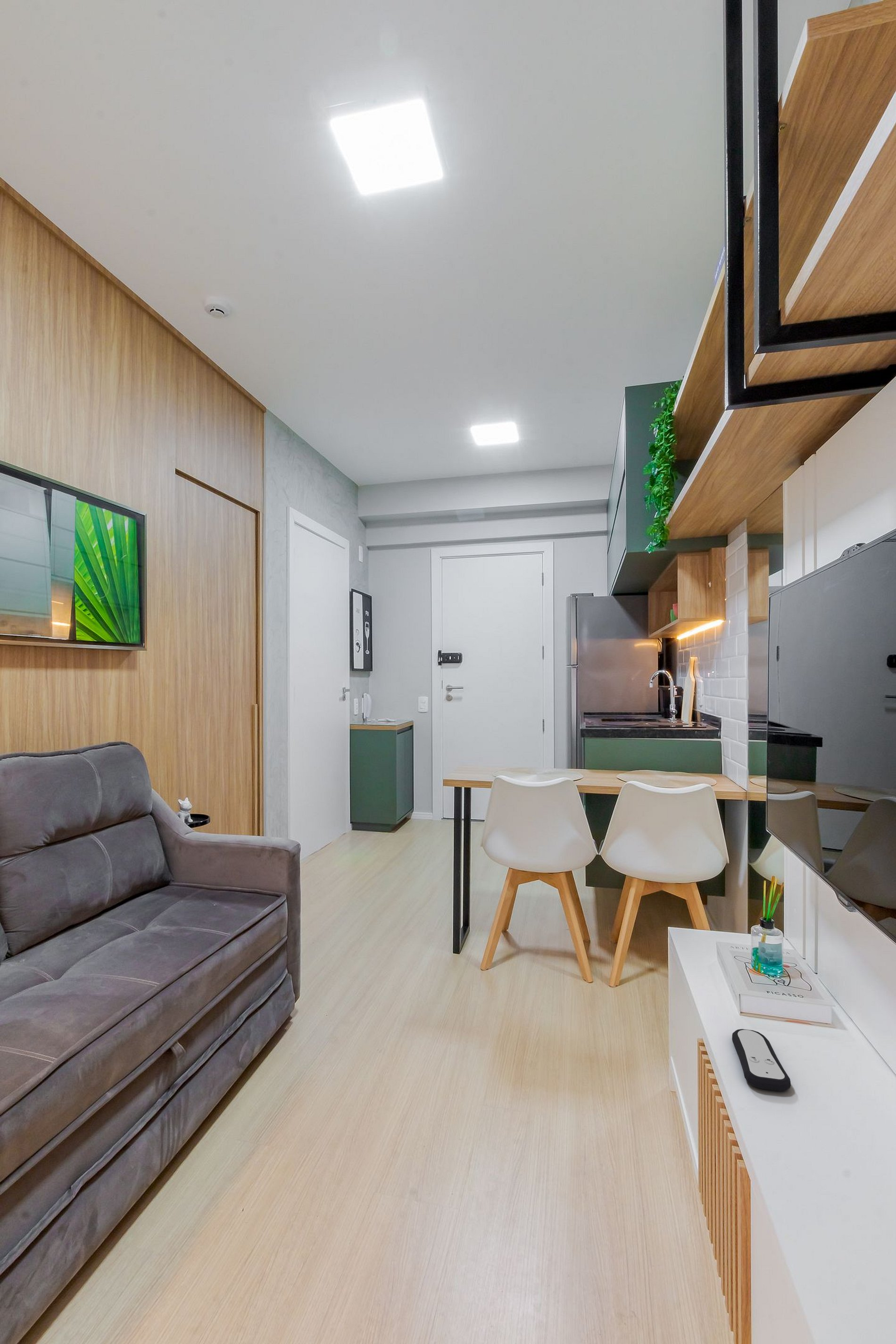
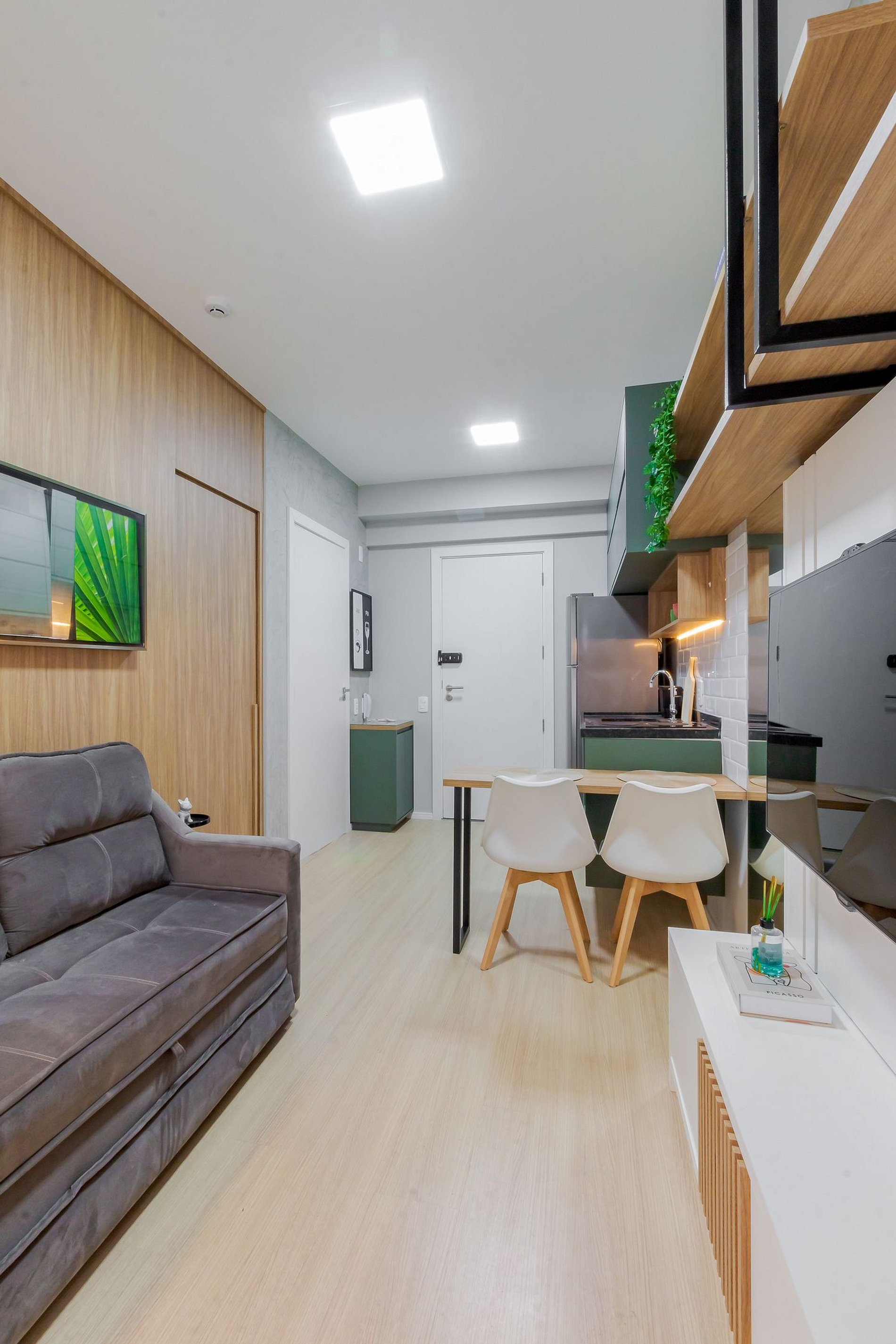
- remote control [732,1029,791,1092]
